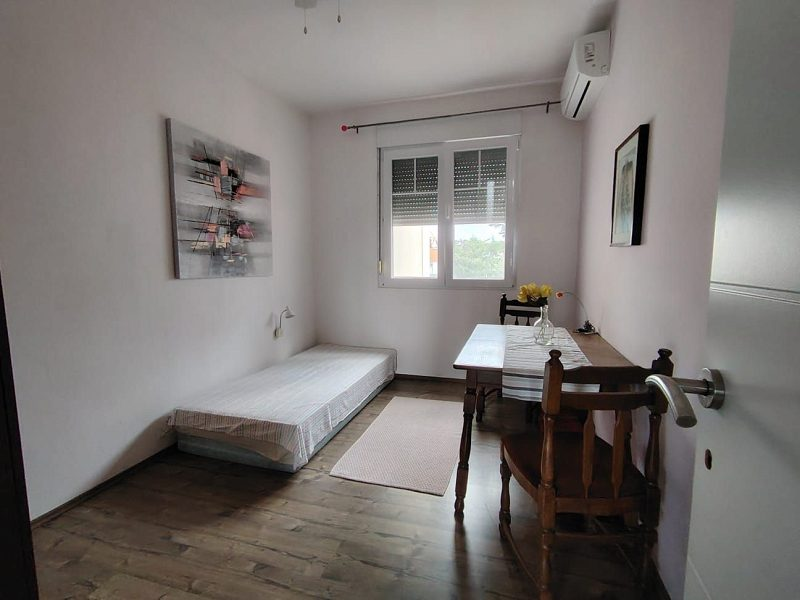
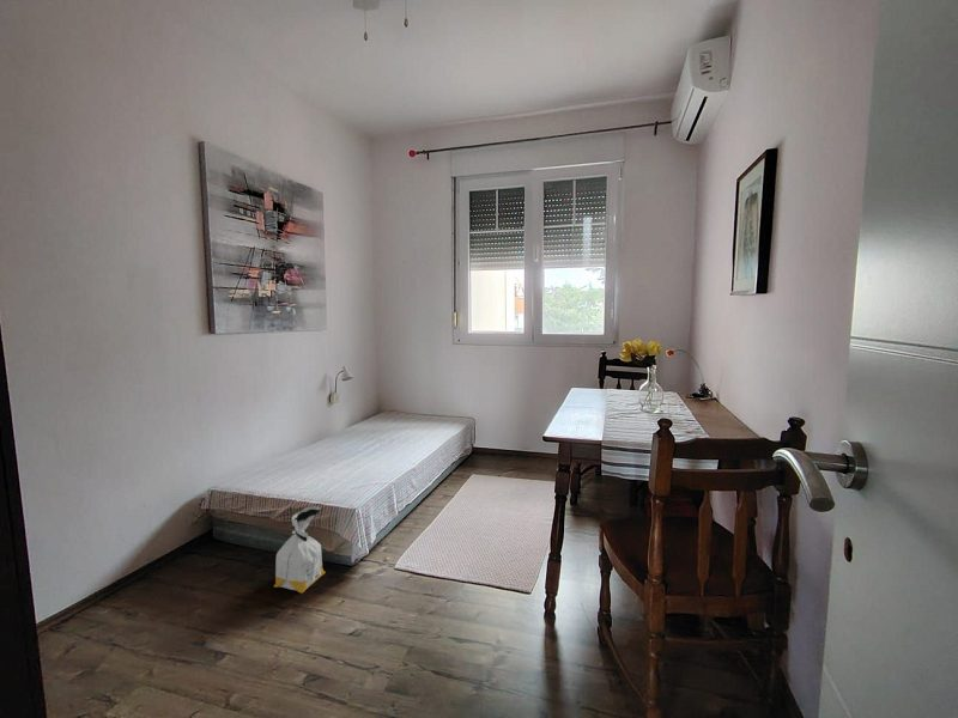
+ bag [273,506,327,594]
